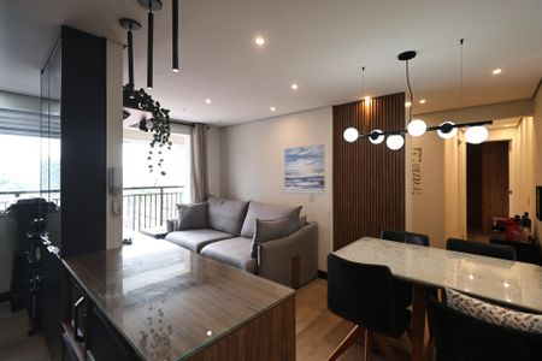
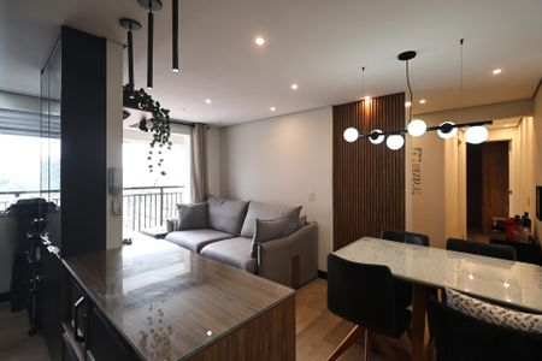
- wall art [283,143,326,195]
